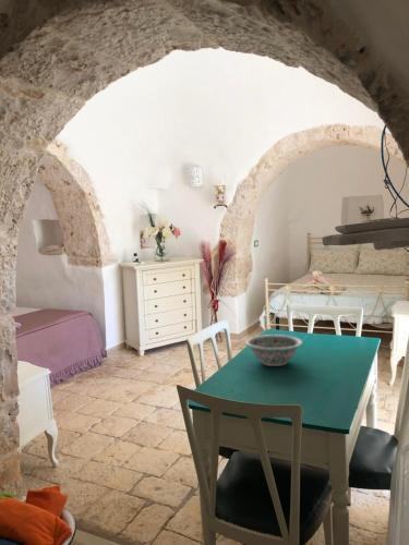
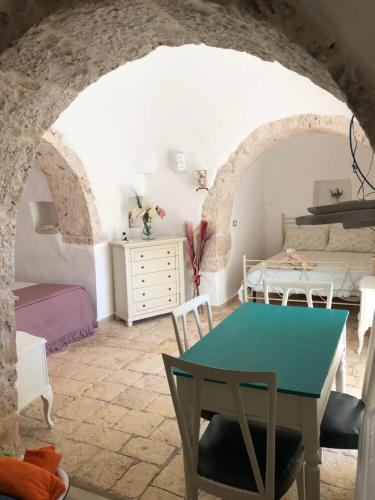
- decorative bowl [244,334,304,367]
